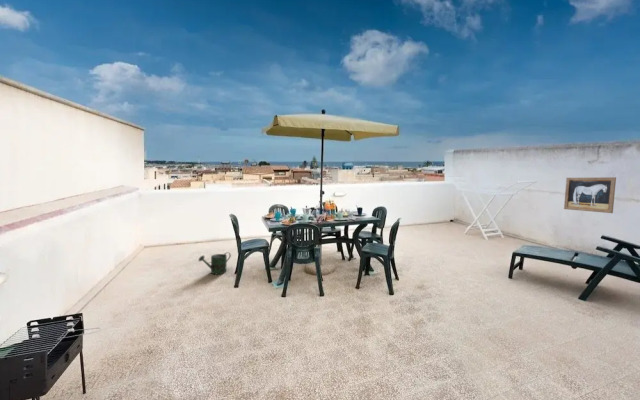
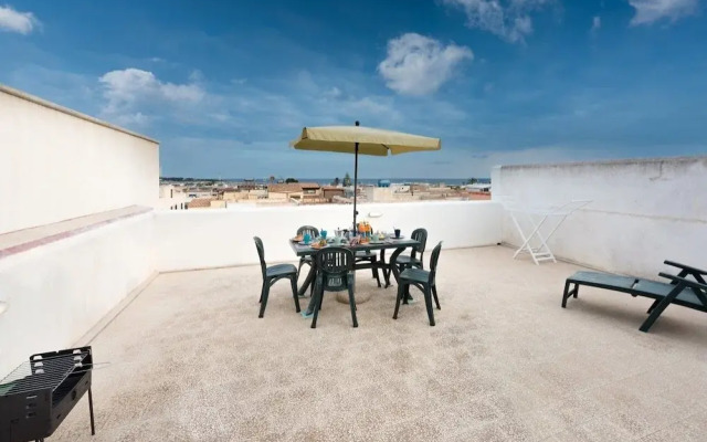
- watering can [198,251,232,275]
- wall art [563,176,617,214]
